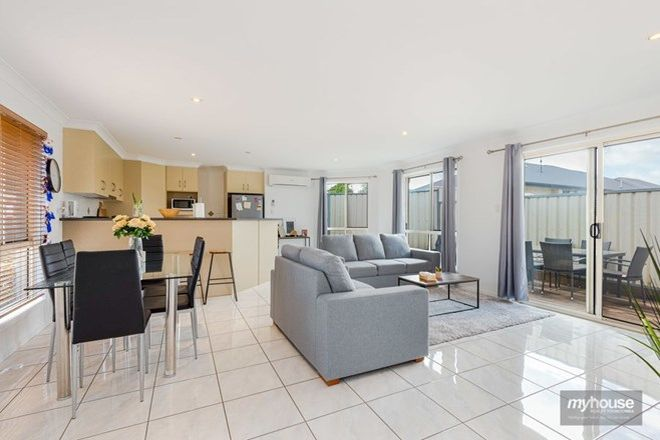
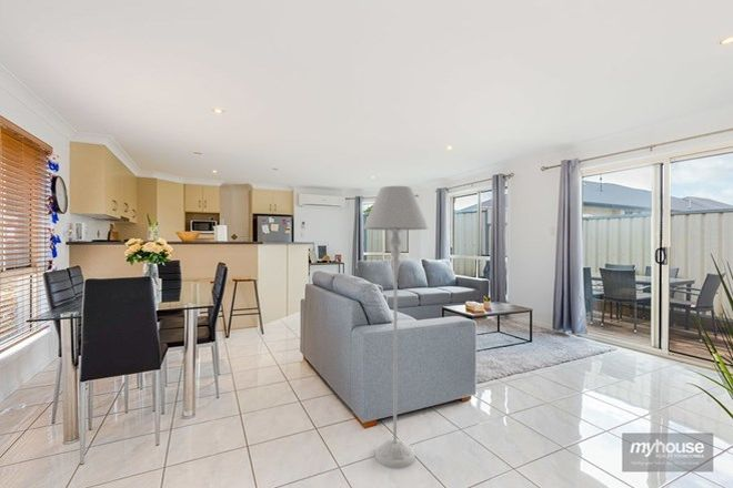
+ floor lamp [362,185,430,469]
